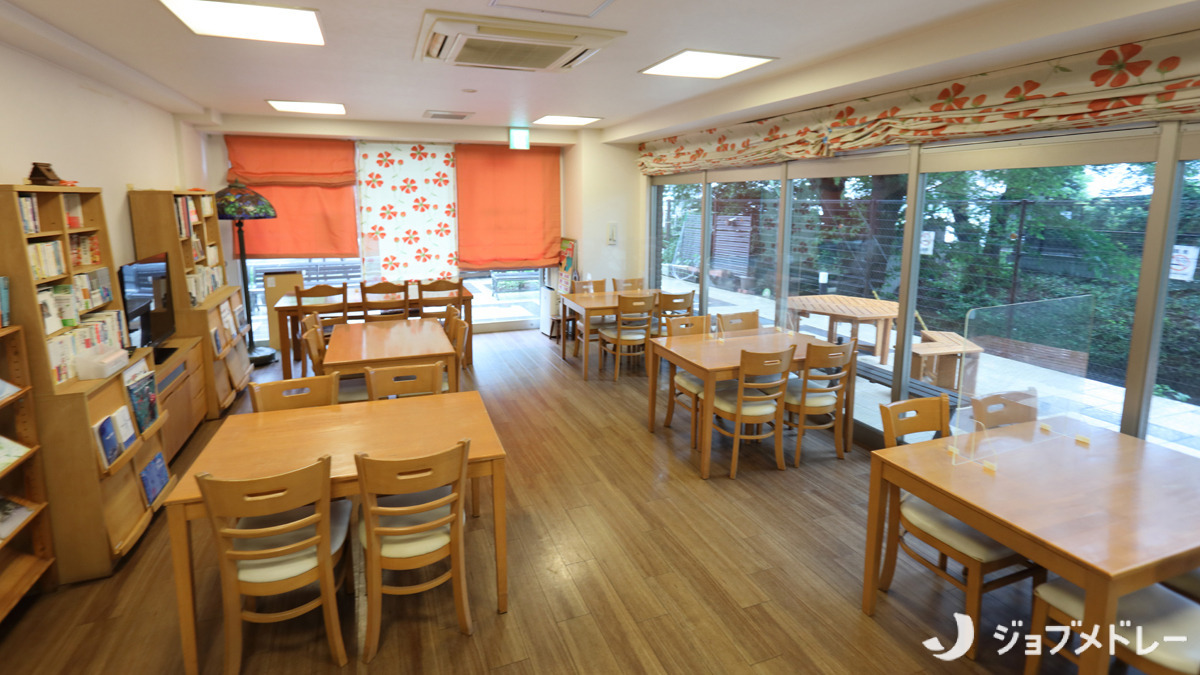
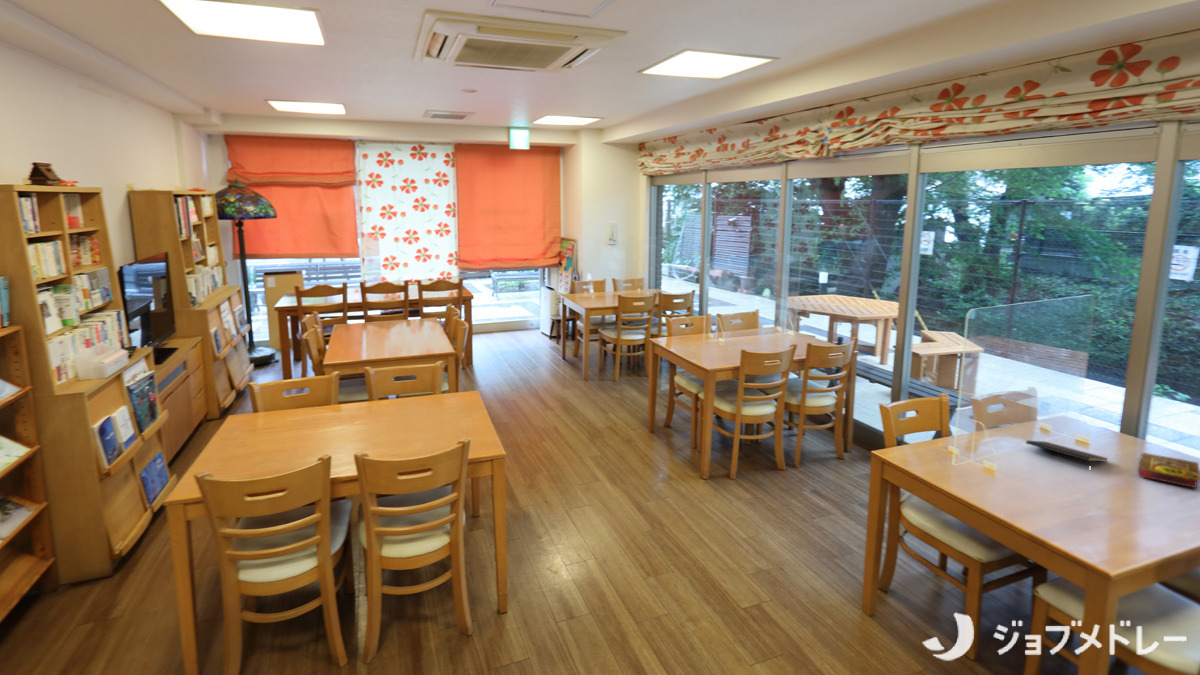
+ notepad [1025,439,1110,465]
+ book [1137,452,1200,489]
